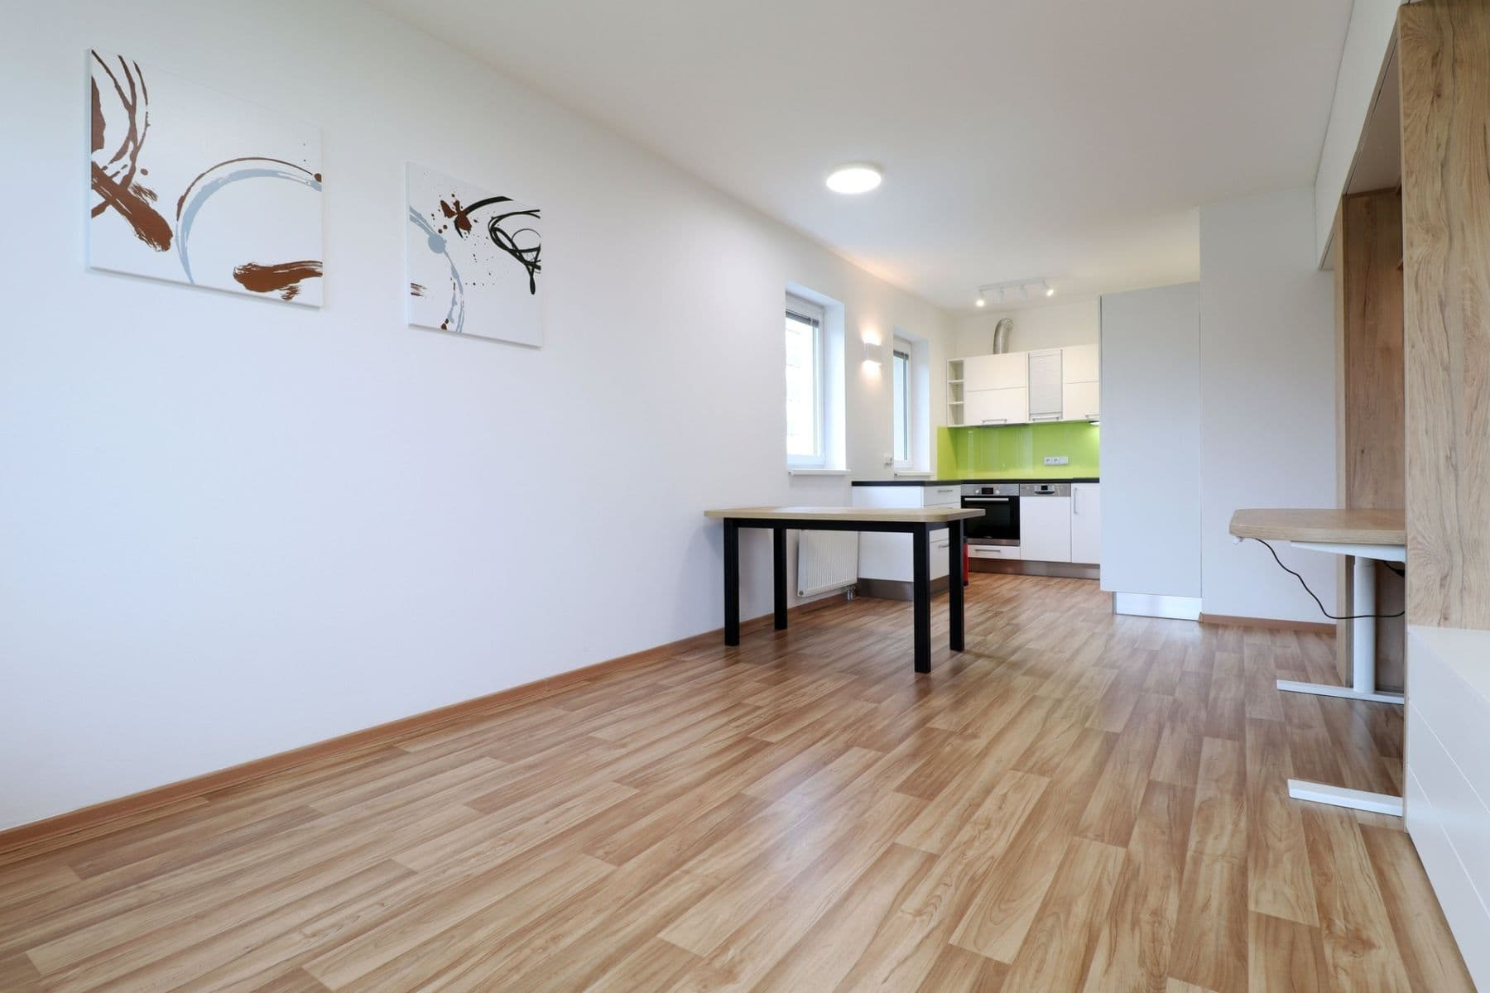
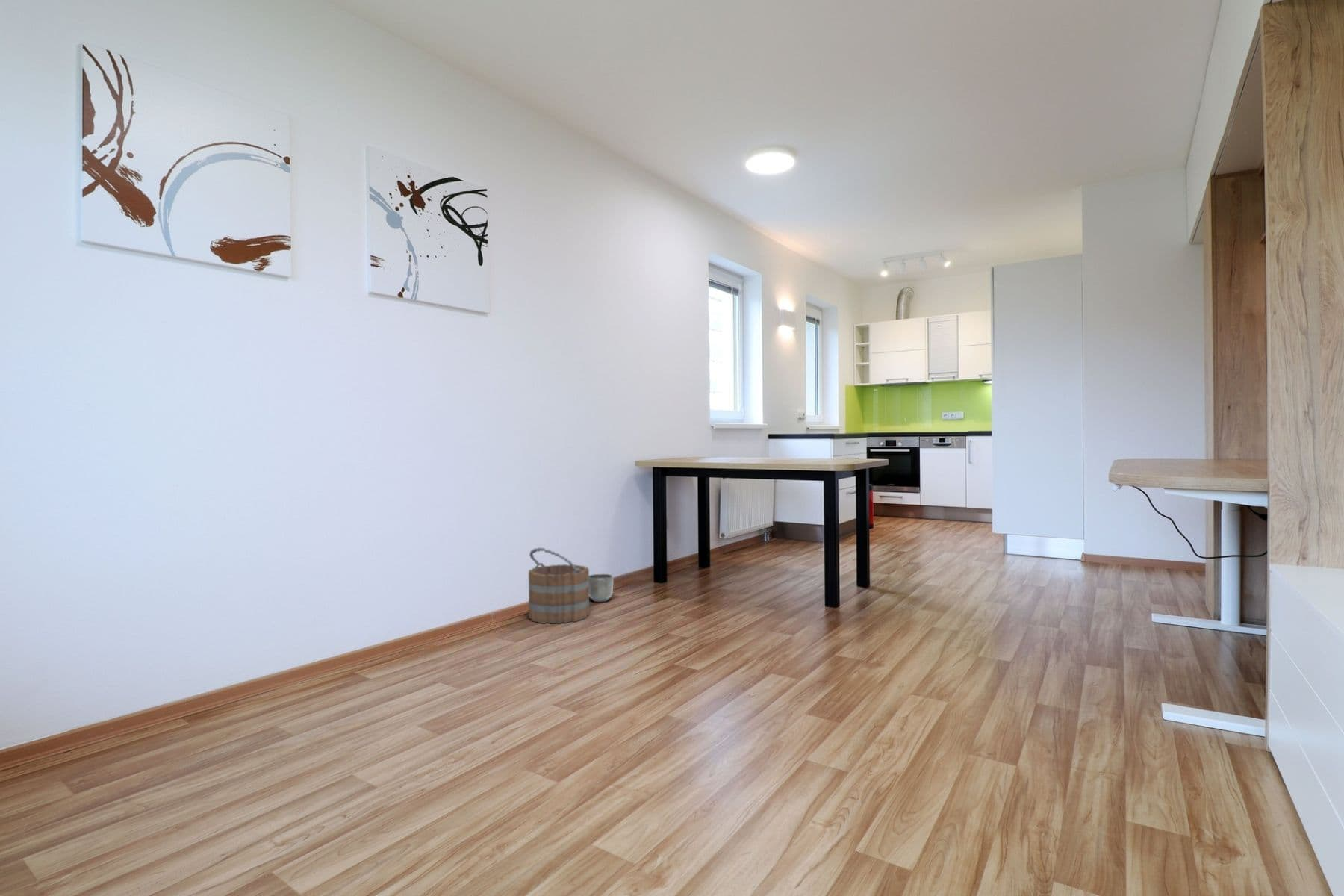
+ planter [589,573,614,603]
+ bucket [528,547,590,625]
